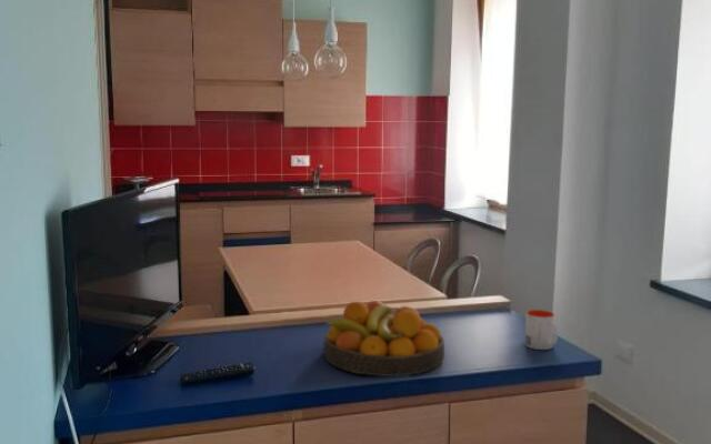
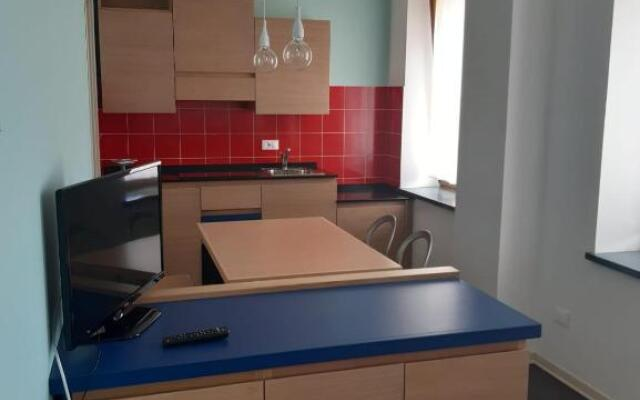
- mug [523,309,559,351]
- fruit bowl [322,300,445,377]
